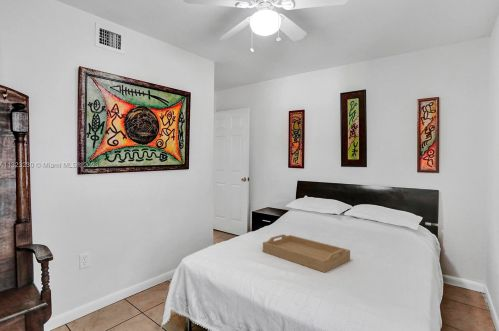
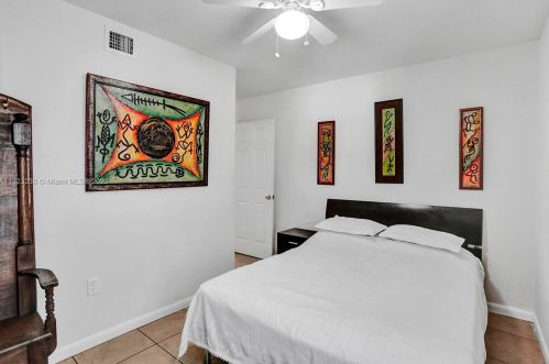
- serving tray [262,233,351,273]
